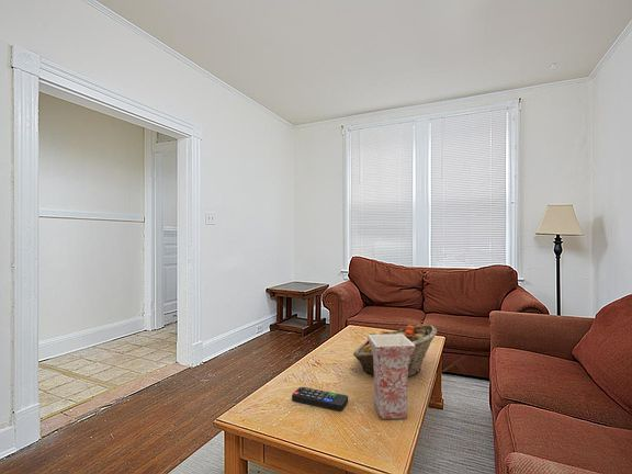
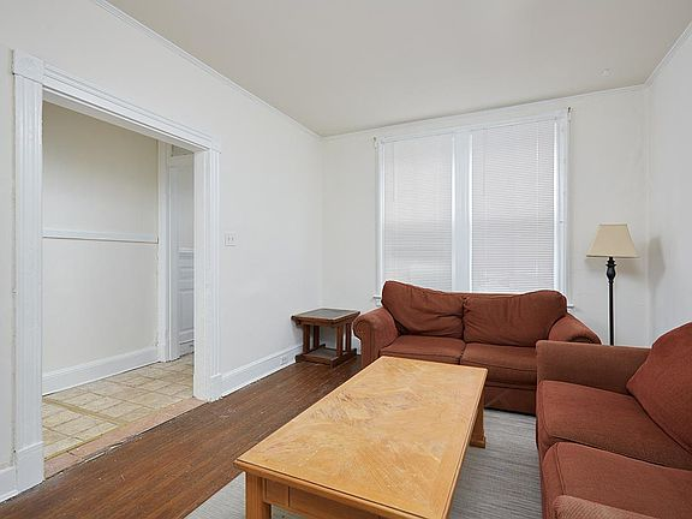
- remote control [291,386,349,411]
- vase [366,334,415,420]
- fruit basket [352,324,438,377]
